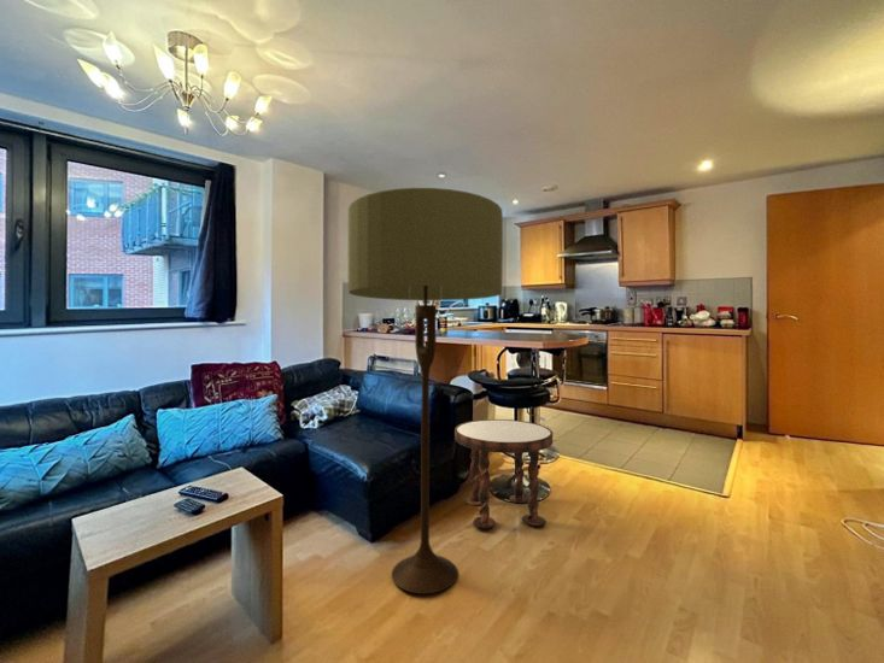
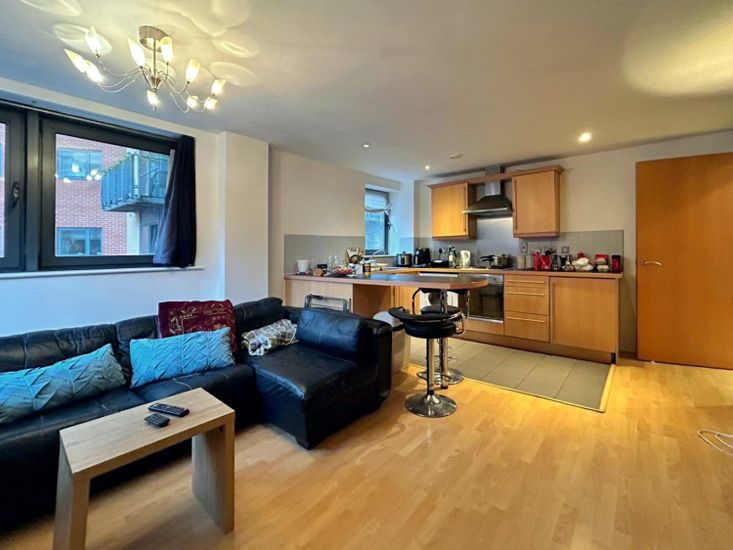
- side table [453,418,554,529]
- floor lamp [347,187,504,594]
